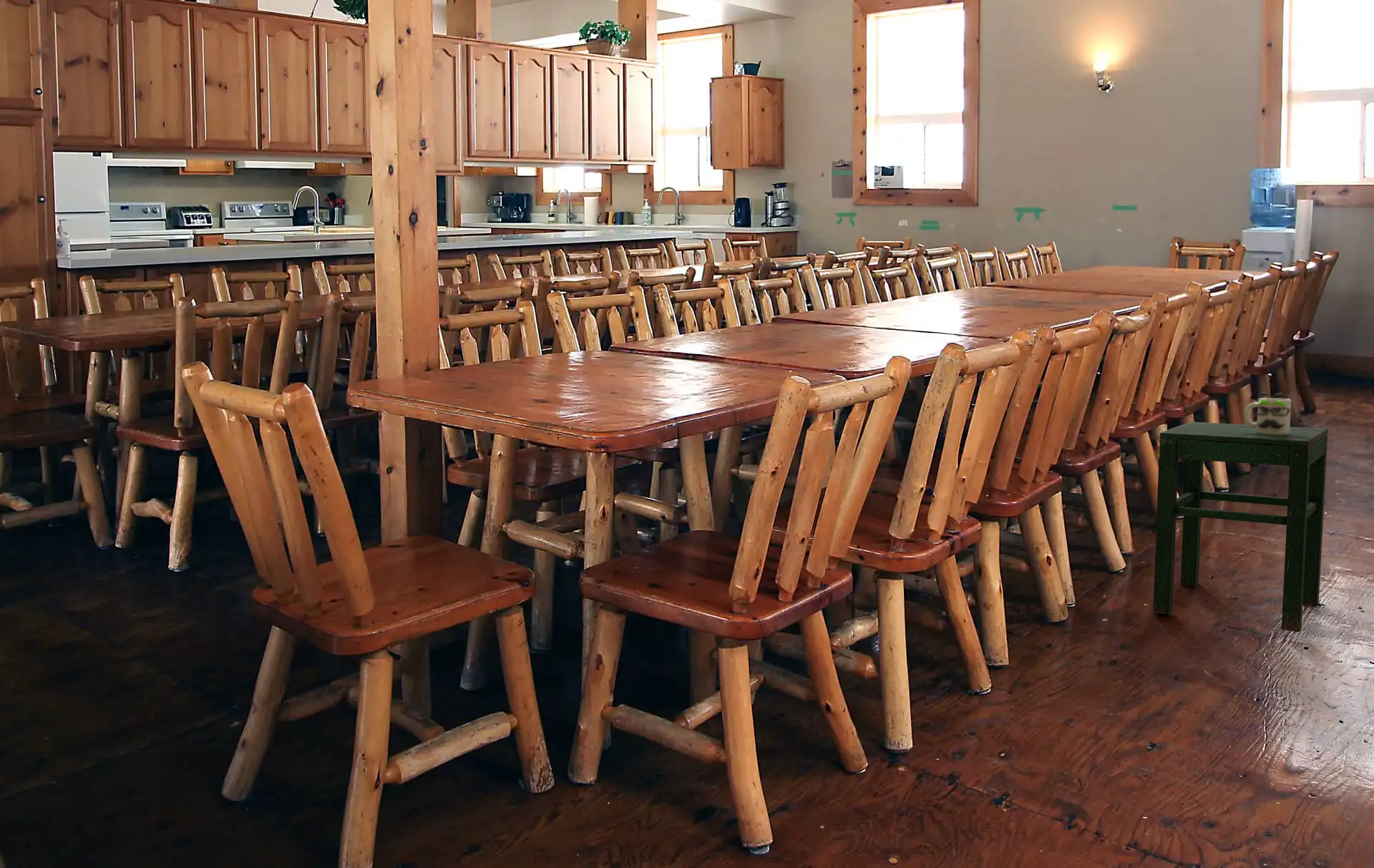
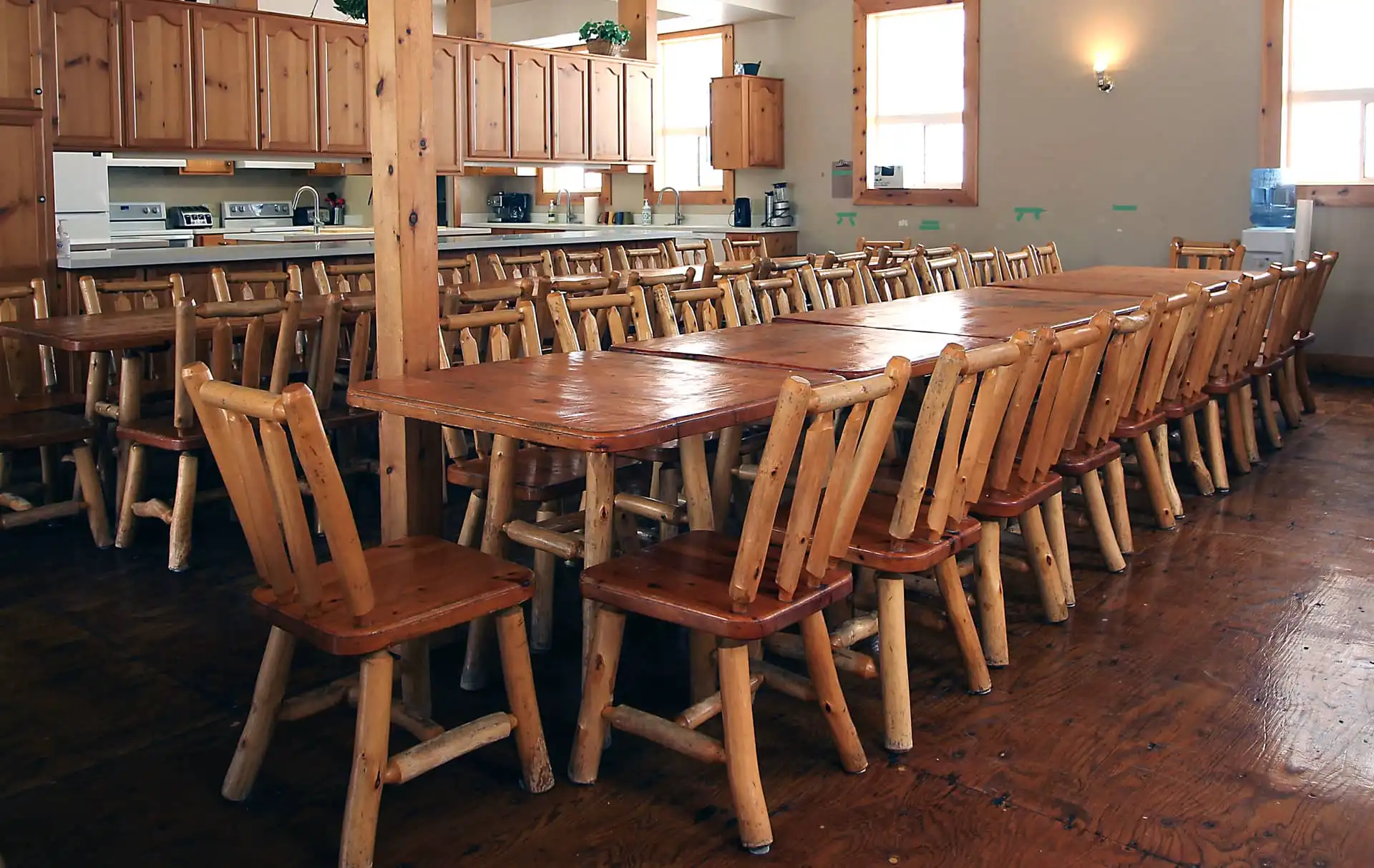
- stool [1152,421,1329,633]
- mug [1244,392,1292,435]
